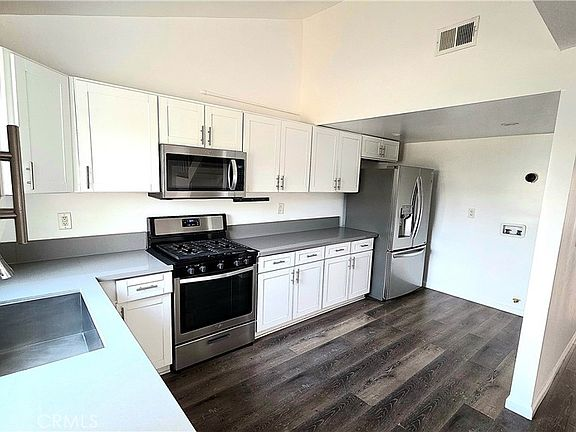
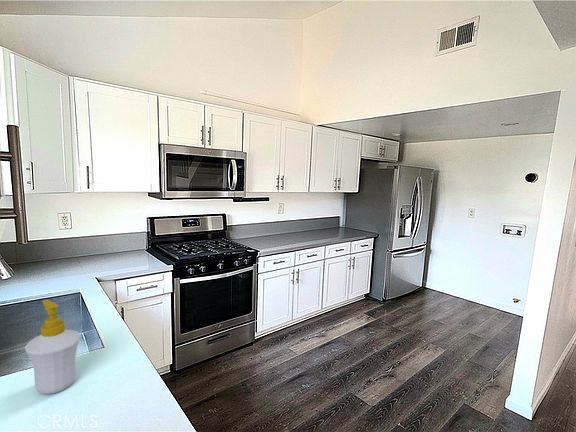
+ soap bottle [24,299,82,395]
